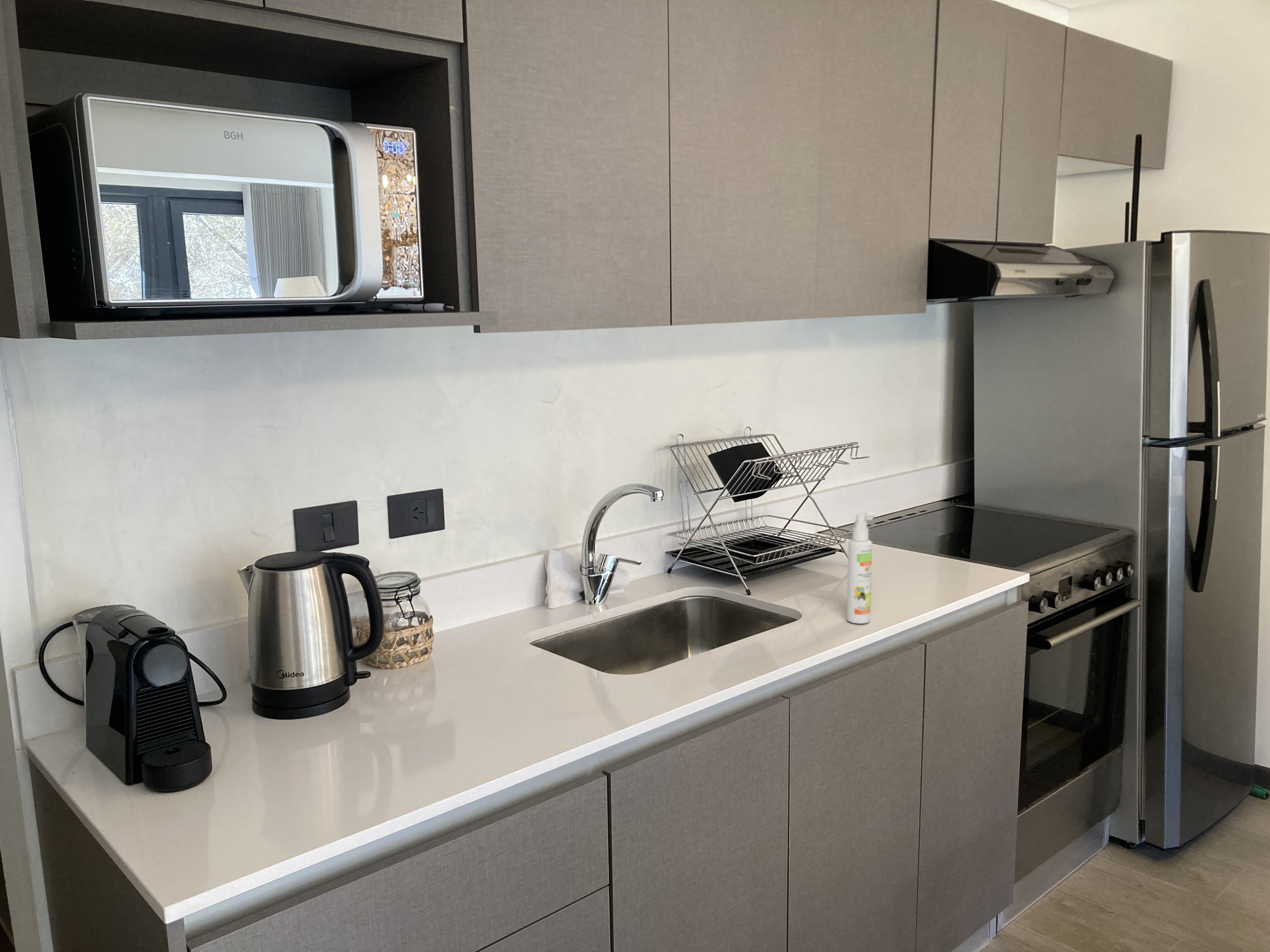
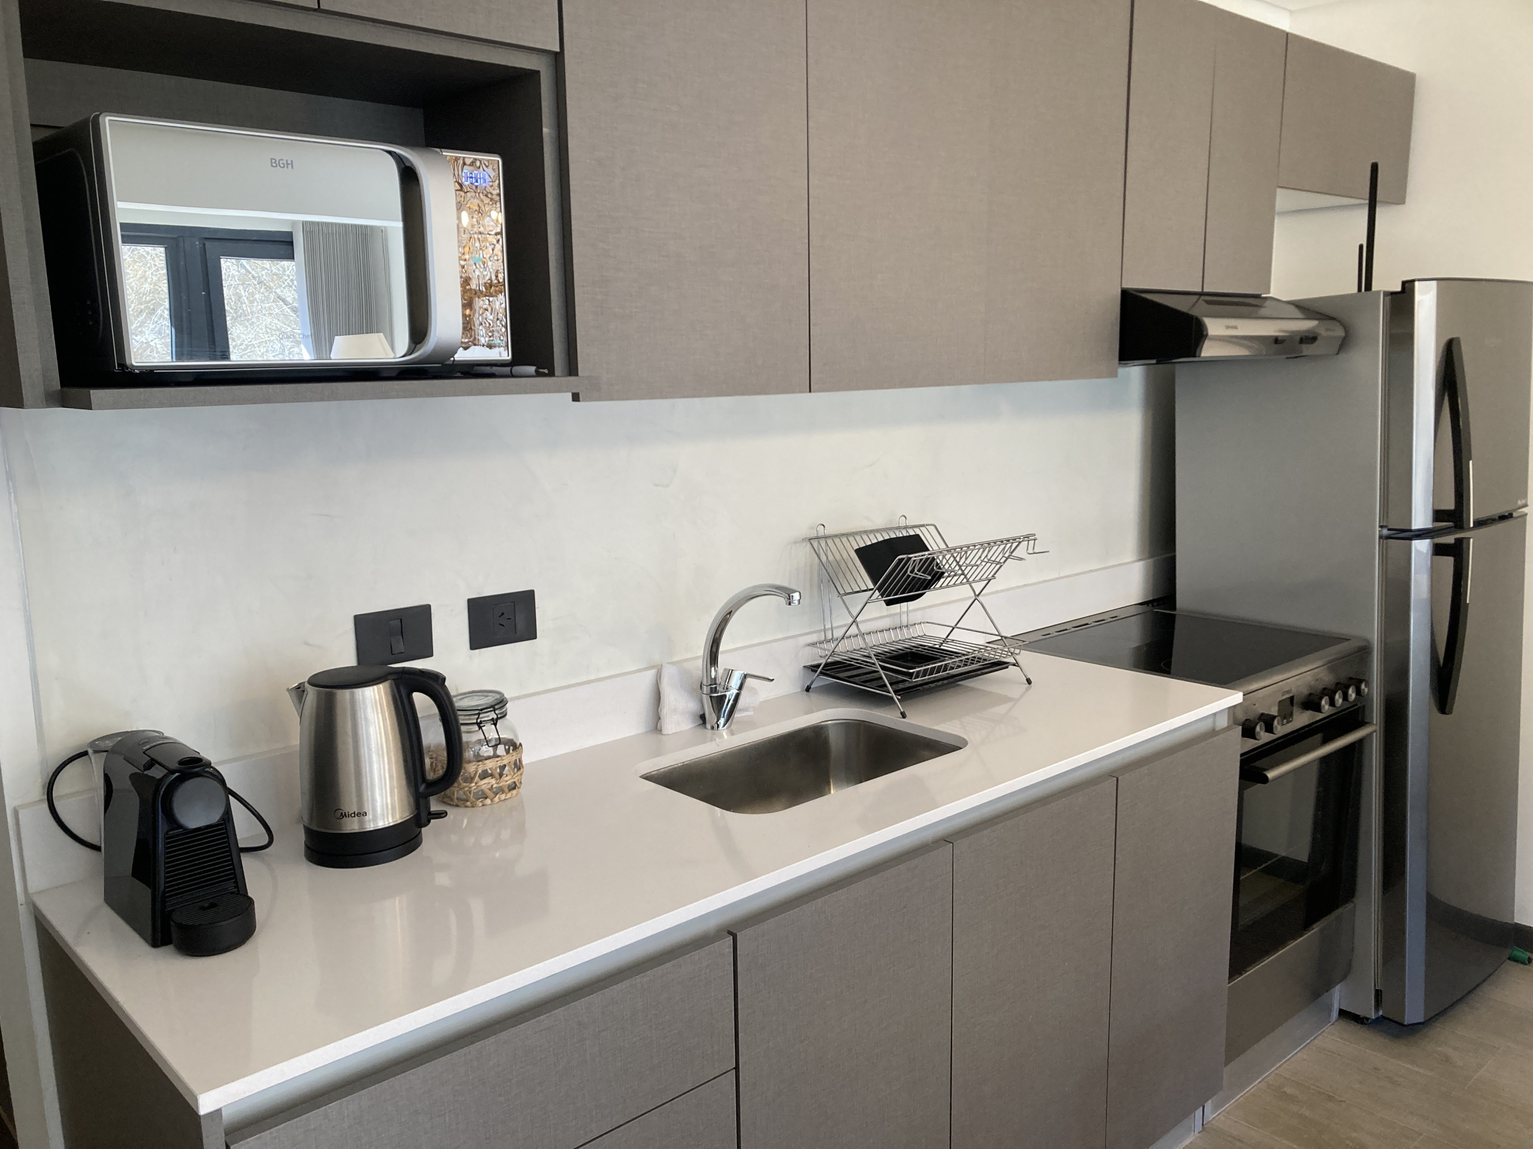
- spray bottle [846,511,876,624]
